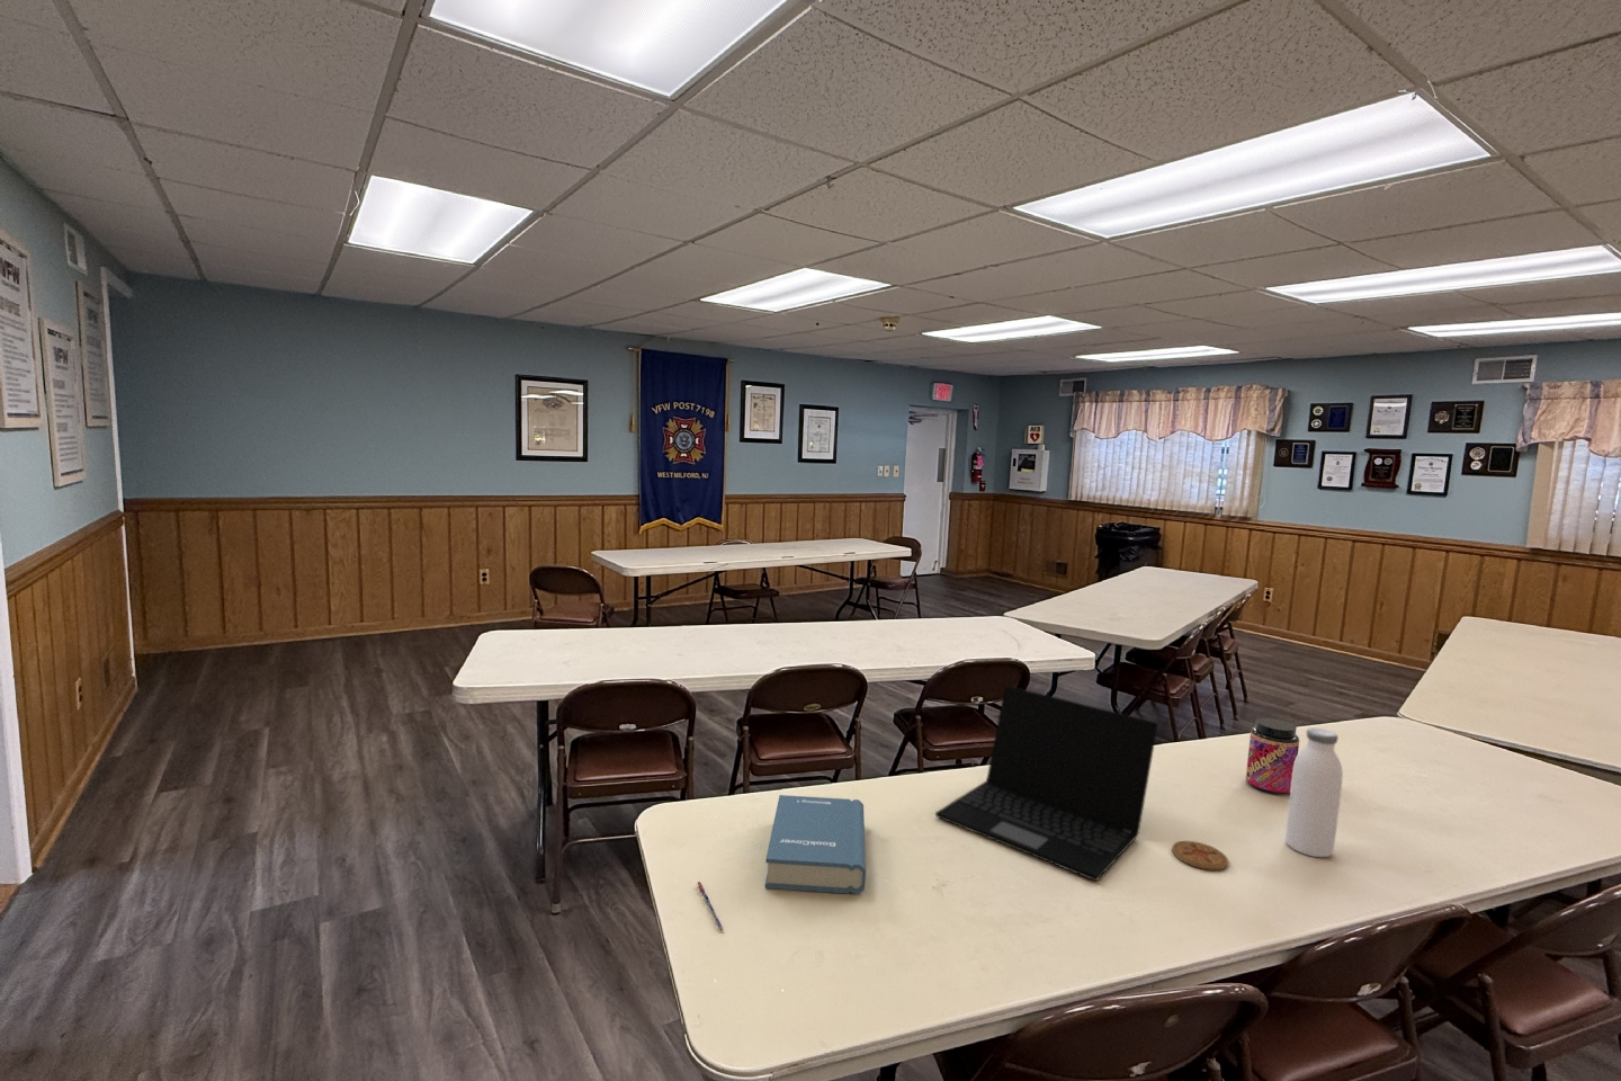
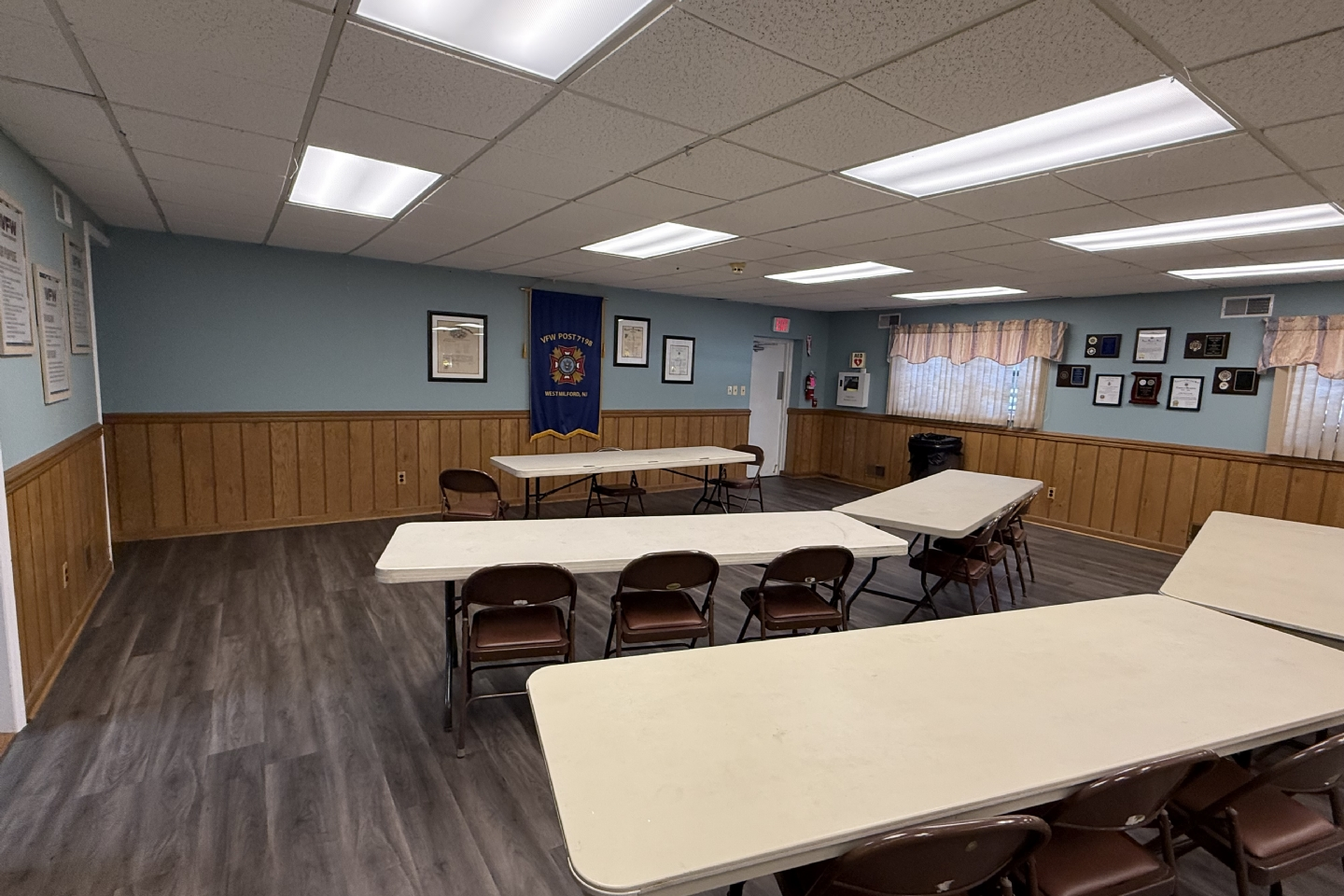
- pen [697,881,724,931]
- coaster [1171,840,1229,871]
- jar [1245,718,1300,795]
- laptop [935,684,1159,882]
- water bottle [1284,728,1344,858]
- hardback book [765,794,867,895]
